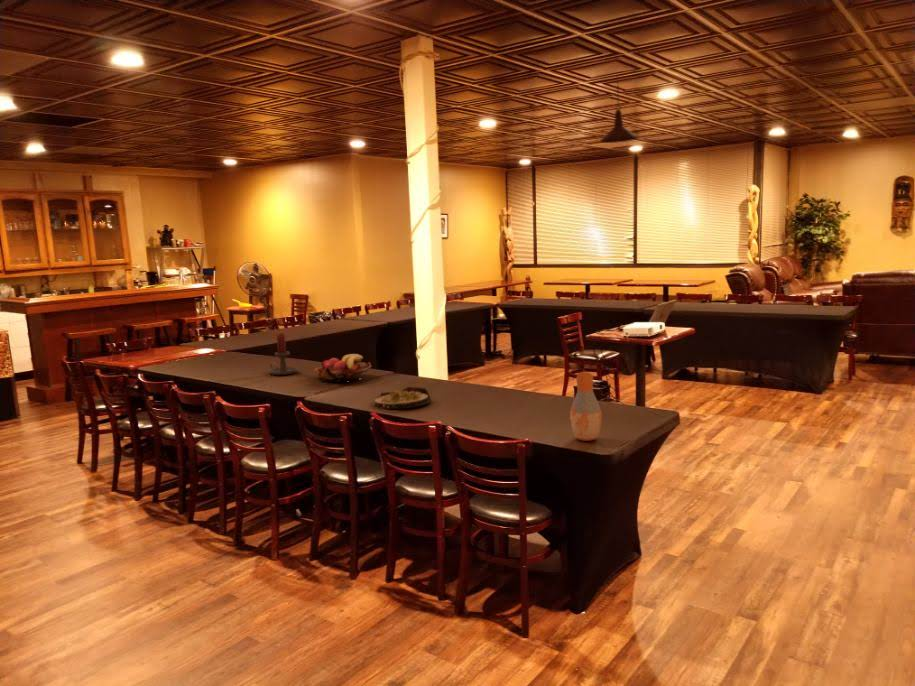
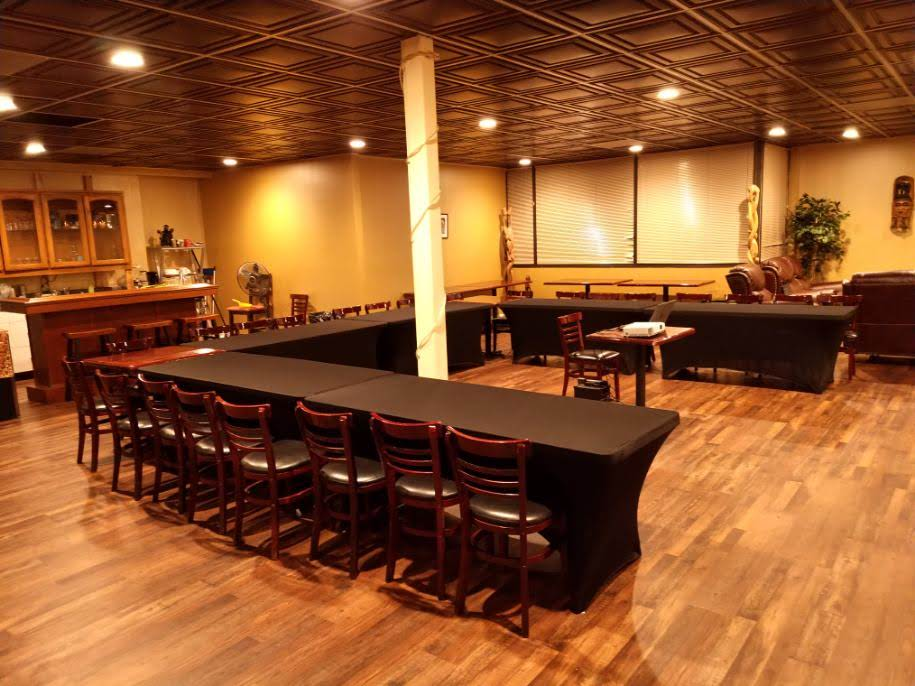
- fruit basket [313,353,372,383]
- vase [569,371,603,442]
- pendant light [599,74,639,144]
- candle holder [268,332,299,376]
- salad plate [373,386,432,410]
